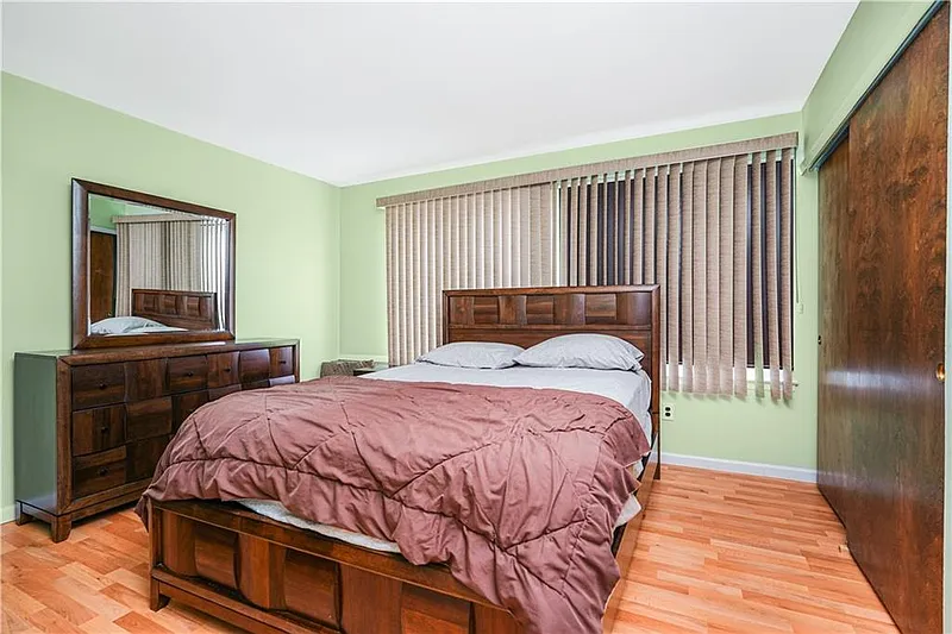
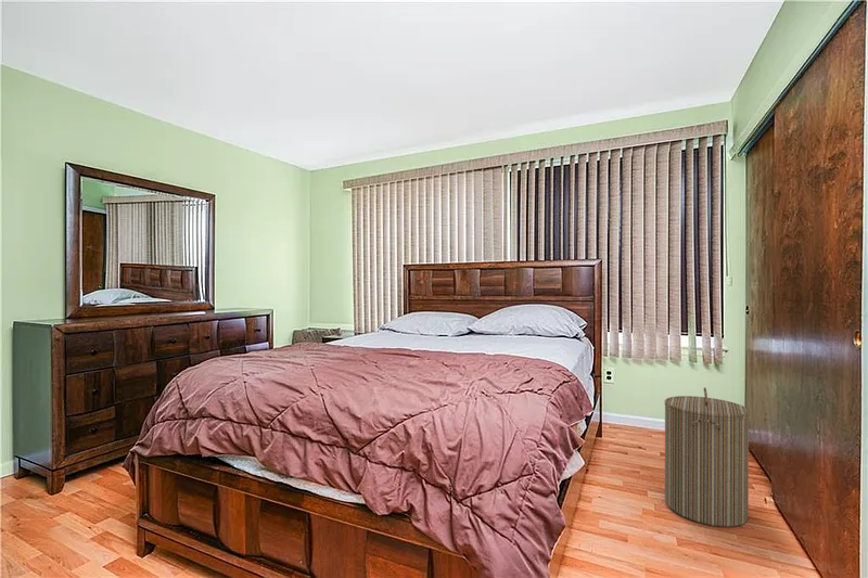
+ laundry hamper [664,386,751,528]
